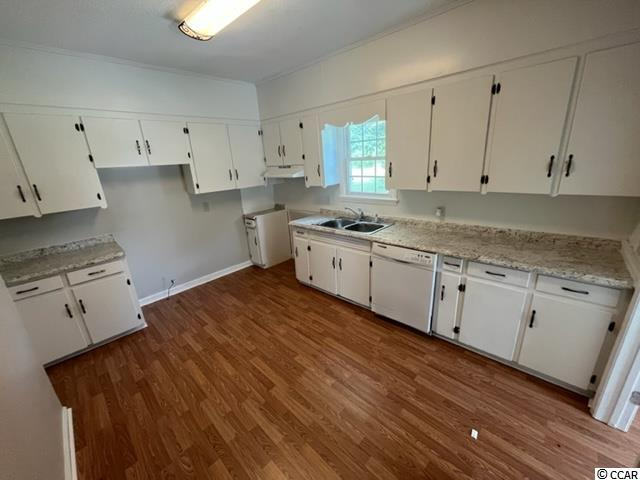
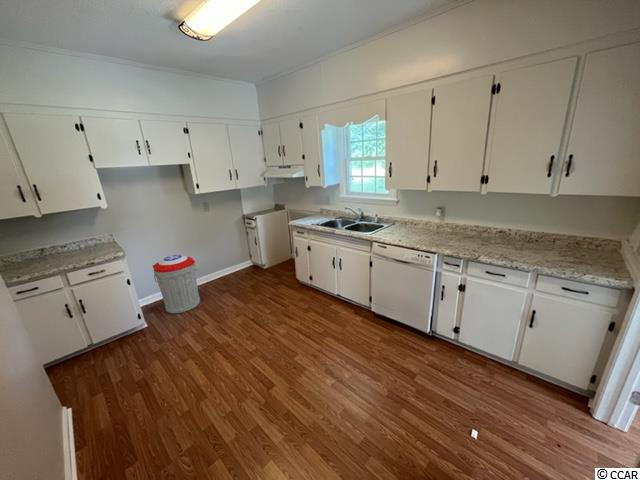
+ trash can [152,254,201,314]
